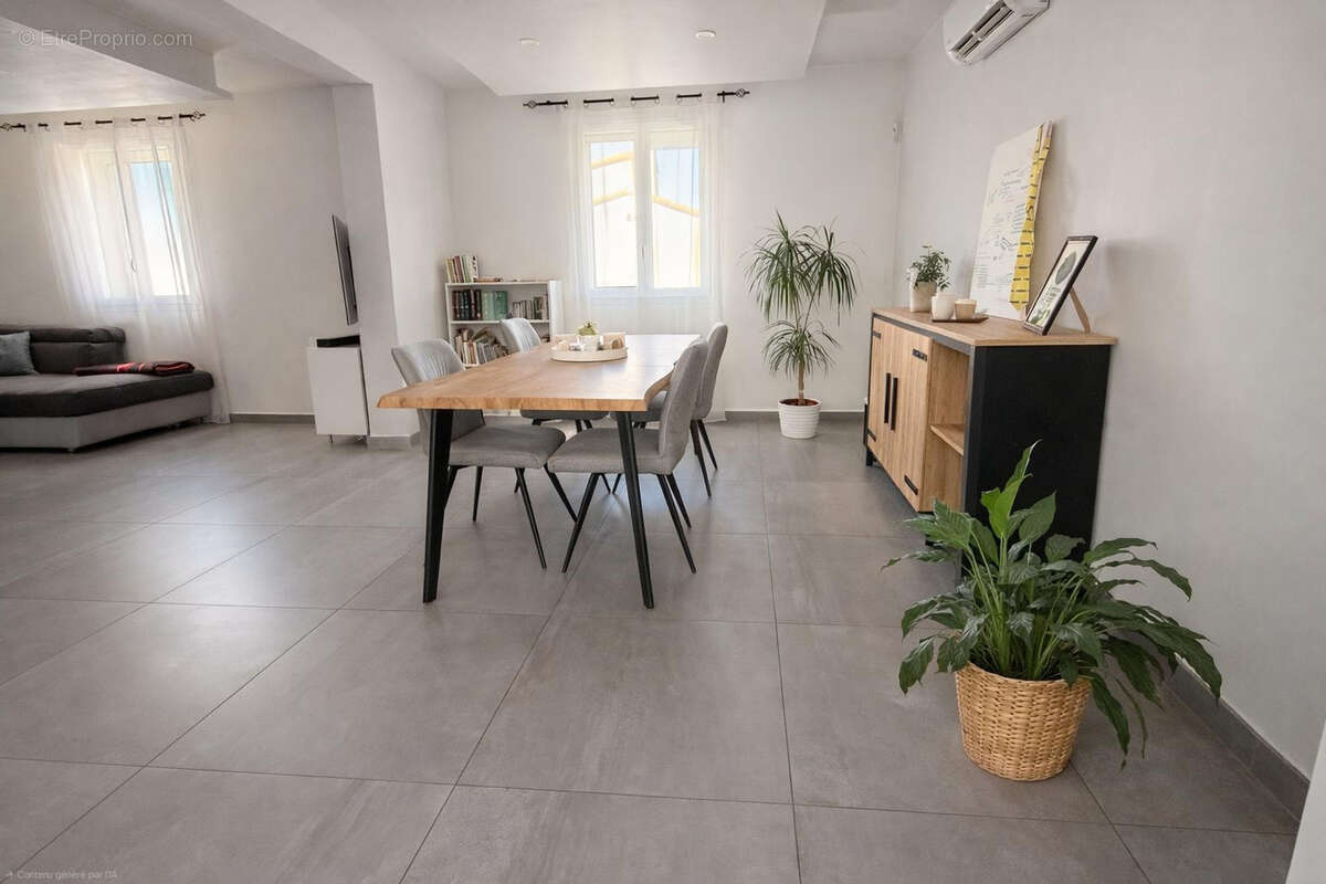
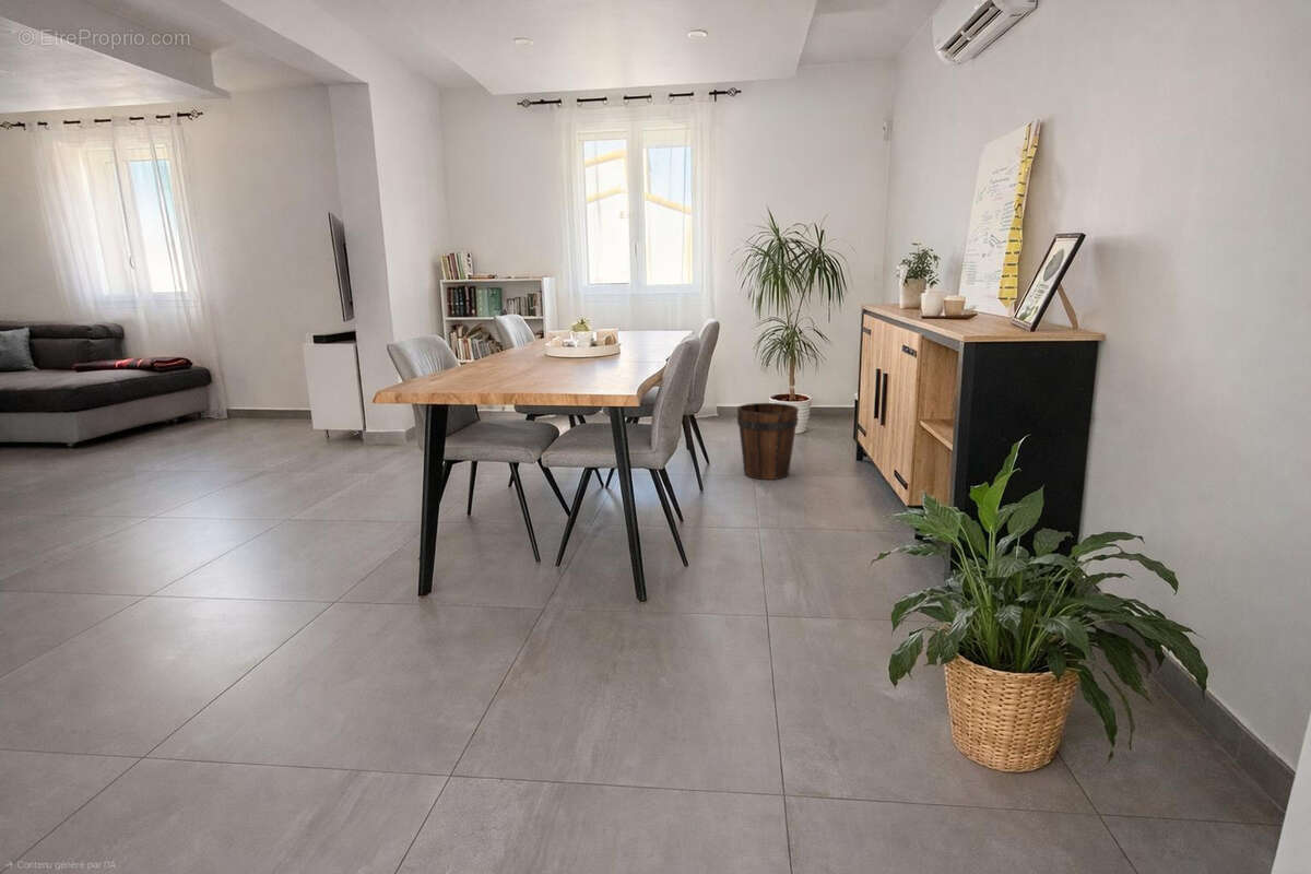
+ bucket [736,402,800,481]
